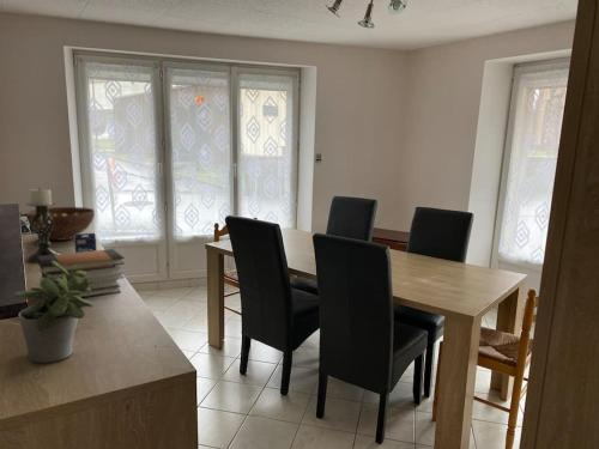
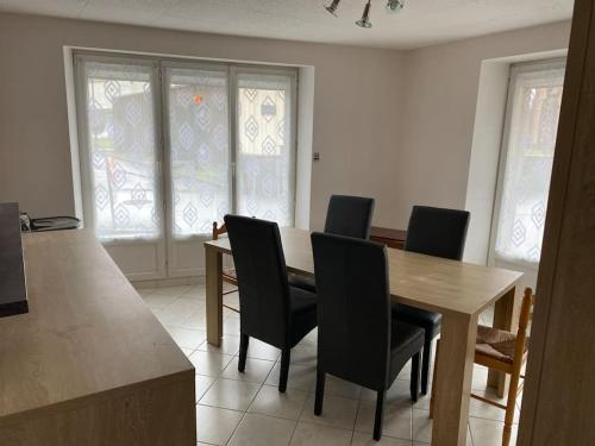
- candle holder [25,186,62,265]
- potted plant [13,261,95,364]
- fruit bowl [24,206,96,242]
- book stack [37,248,126,298]
- small box [74,232,97,253]
